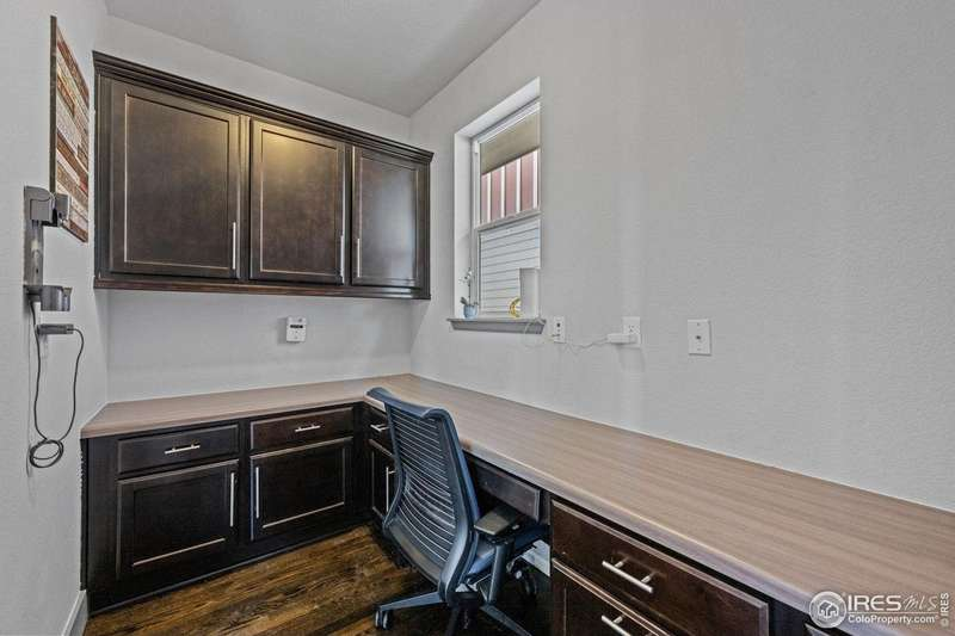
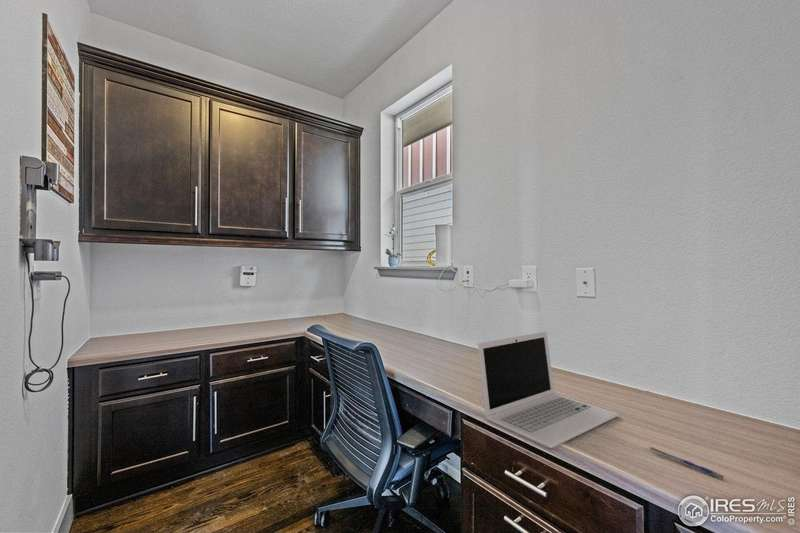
+ pen [649,446,725,480]
+ laptop [477,331,620,449]
